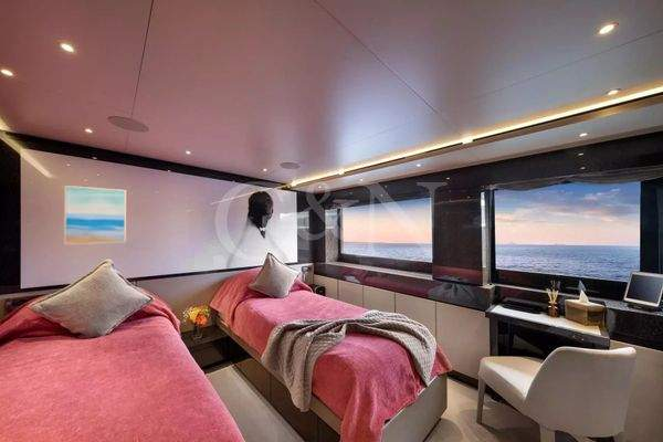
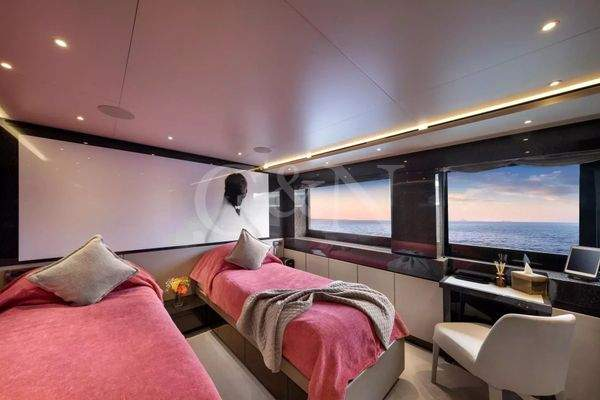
- wall art [63,185,127,245]
